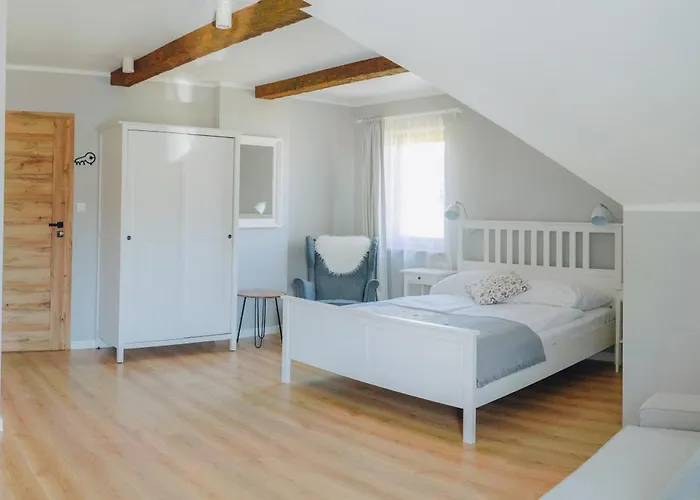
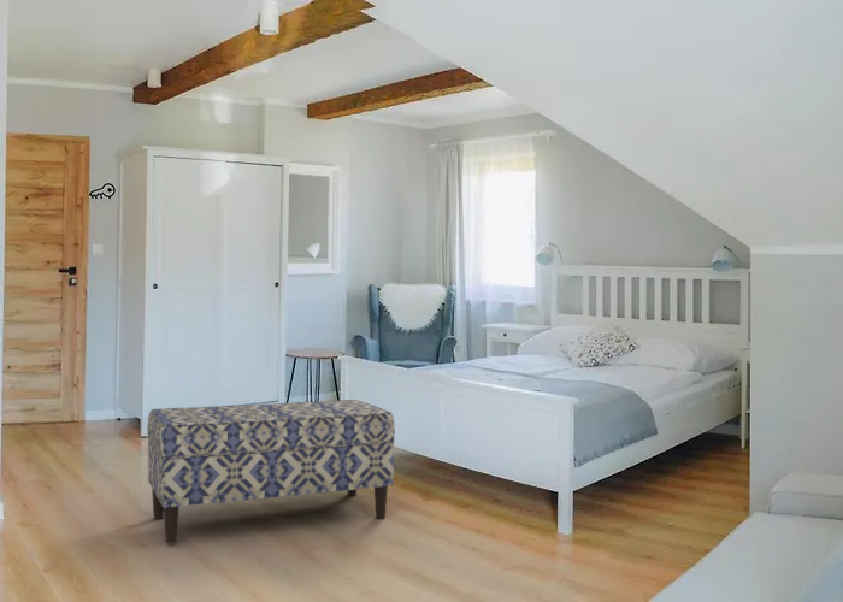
+ bench [146,399,396,544]
